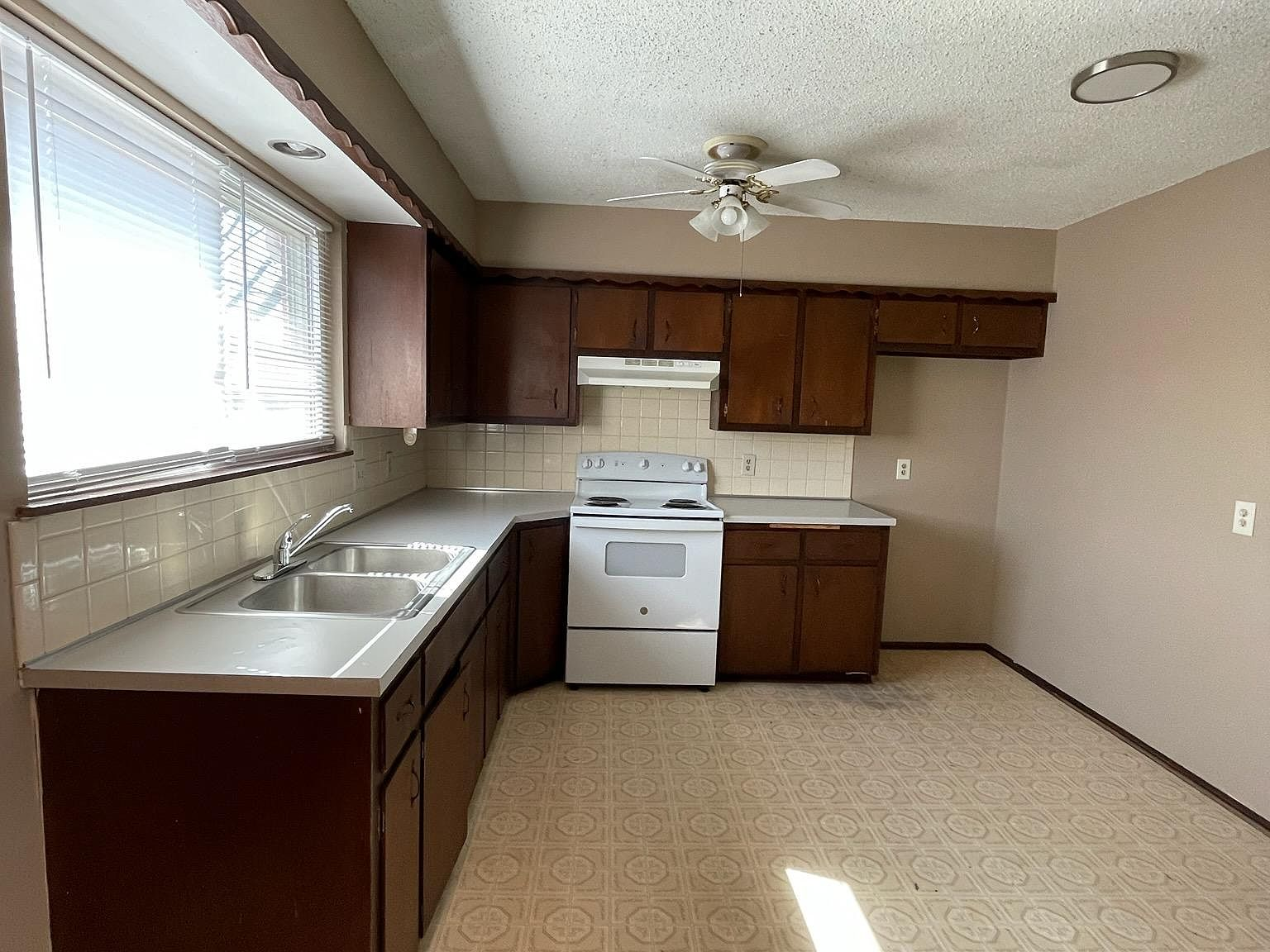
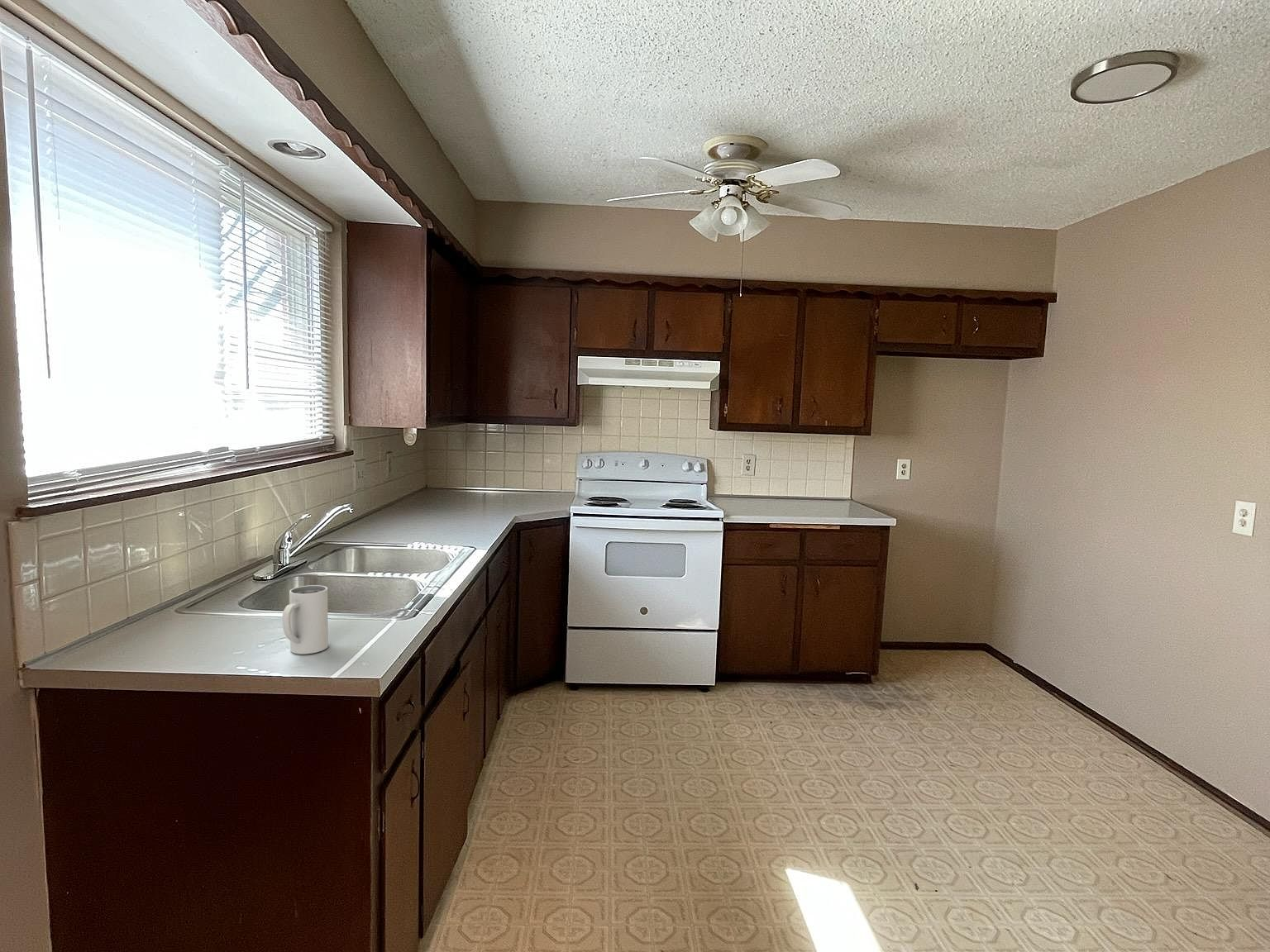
+ mug [281,584,329,655]
